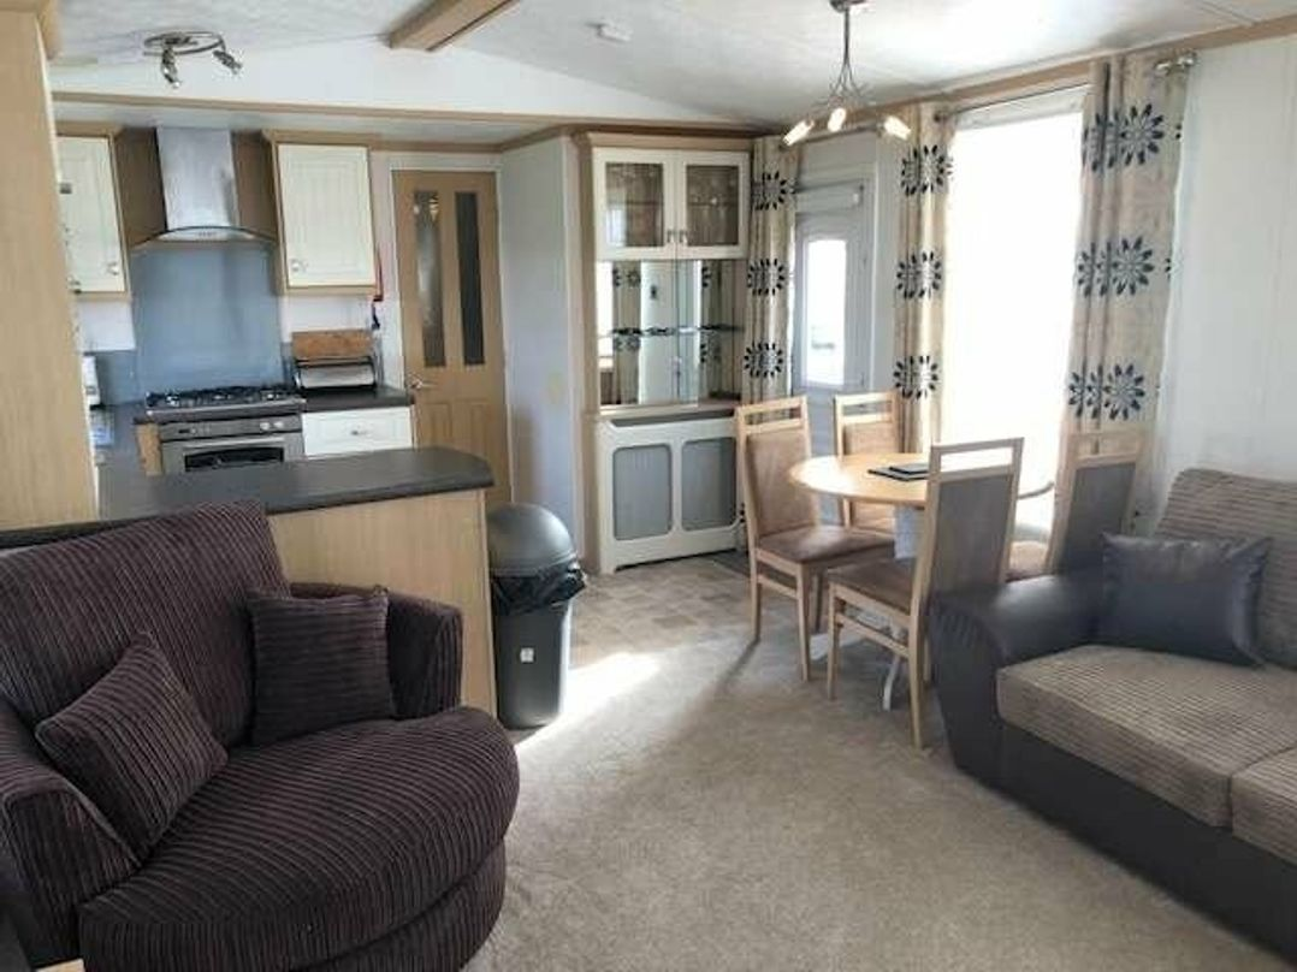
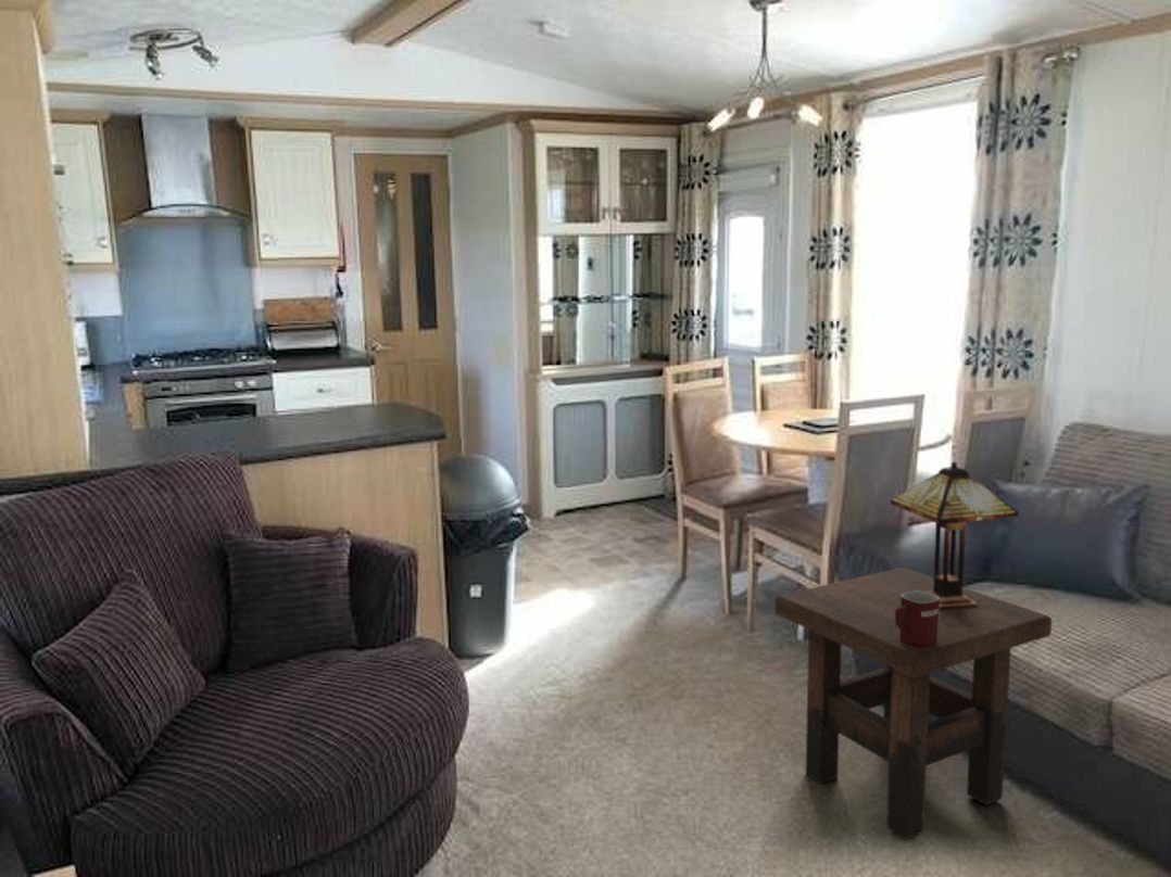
+ table lamp [890,461,1020,609]
+ mug [895,590,940,648]
+ side table [775,567,1053,840]
